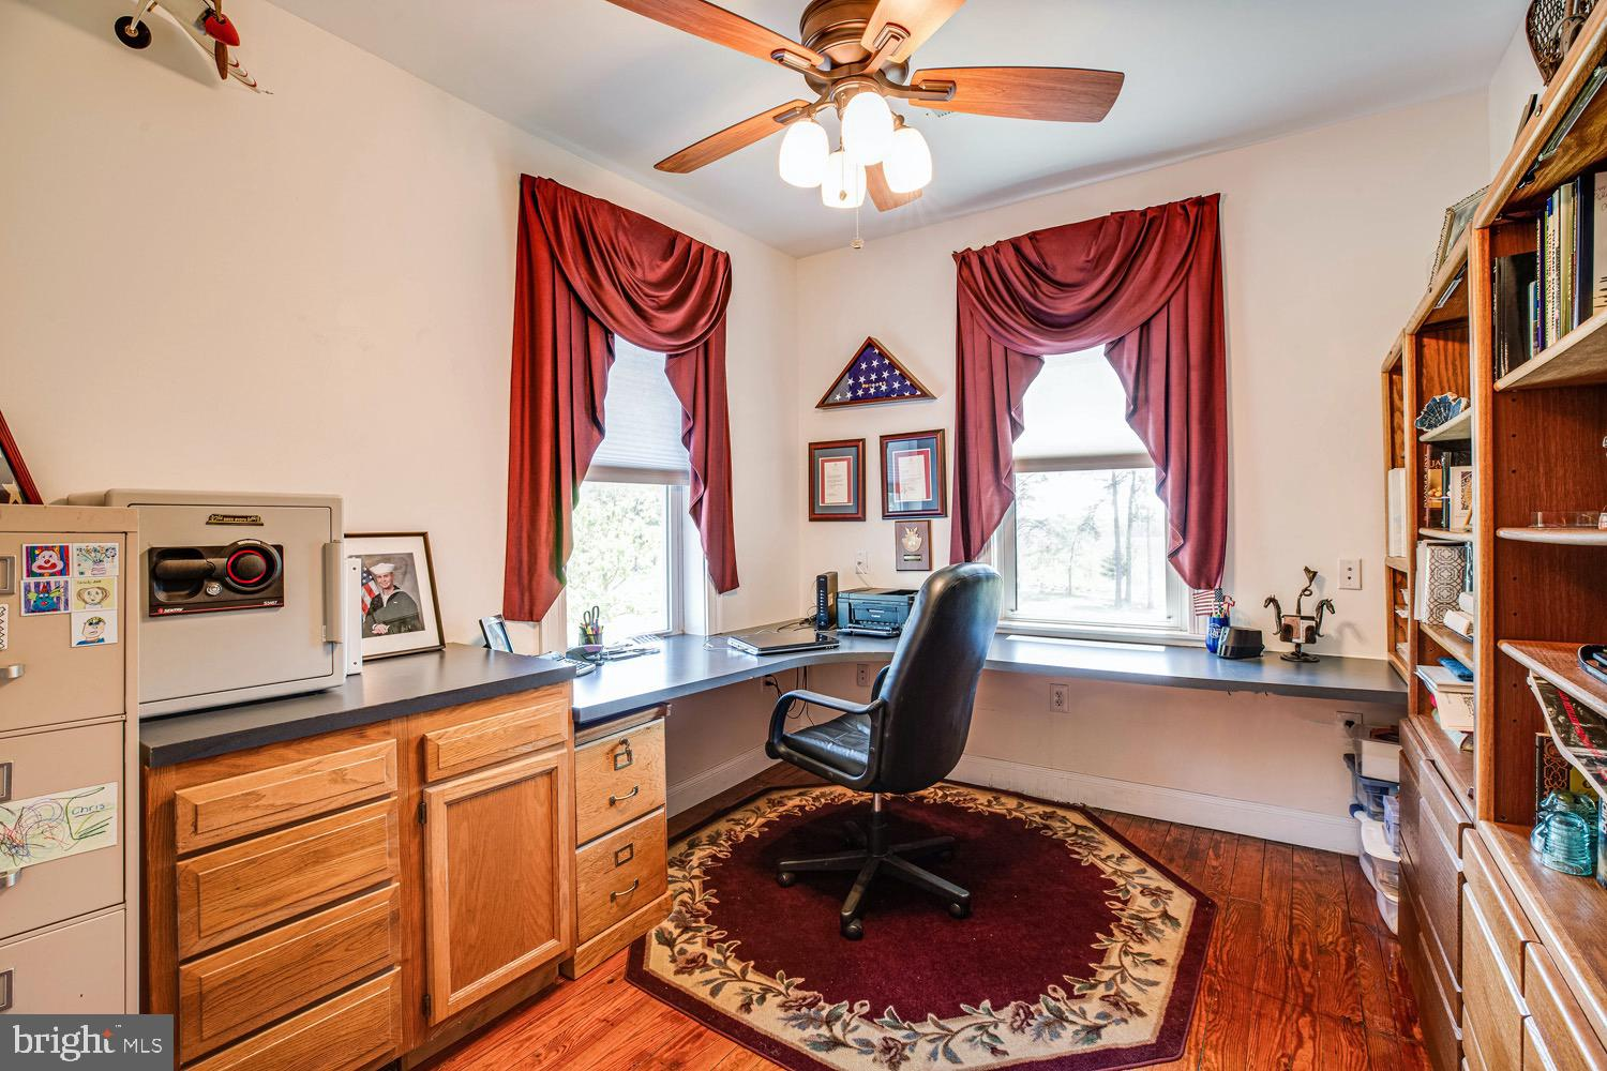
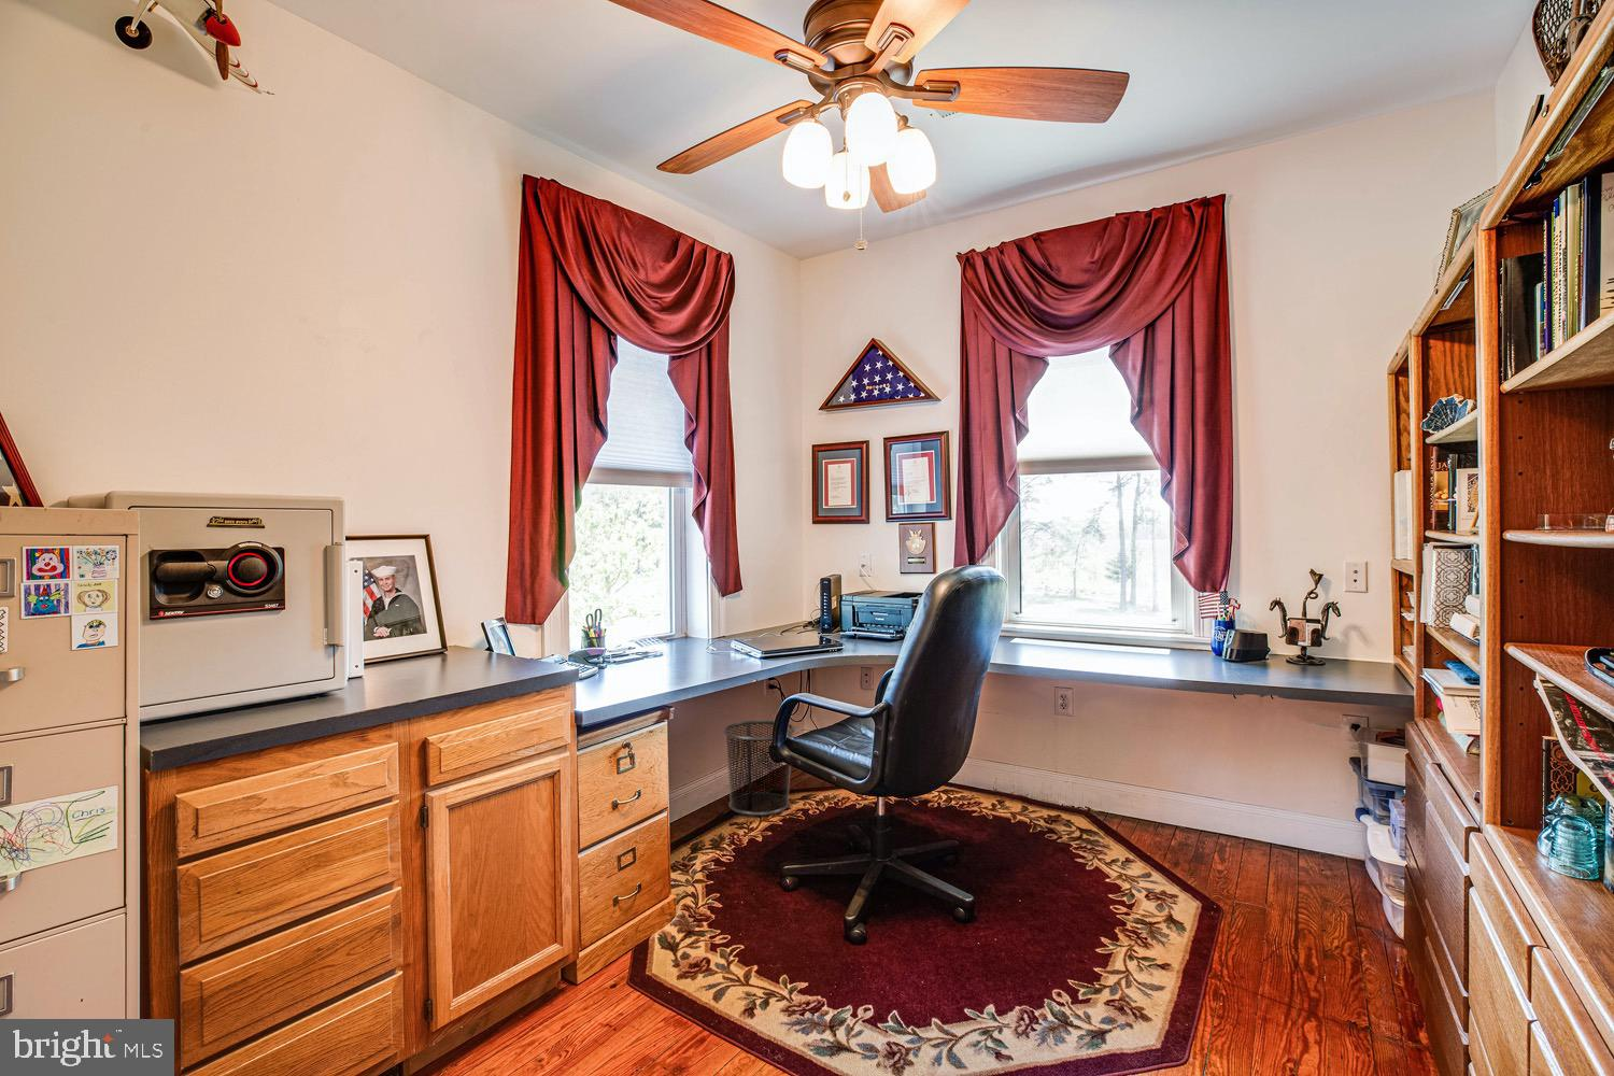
+ waste bin [722,719,796,817]
